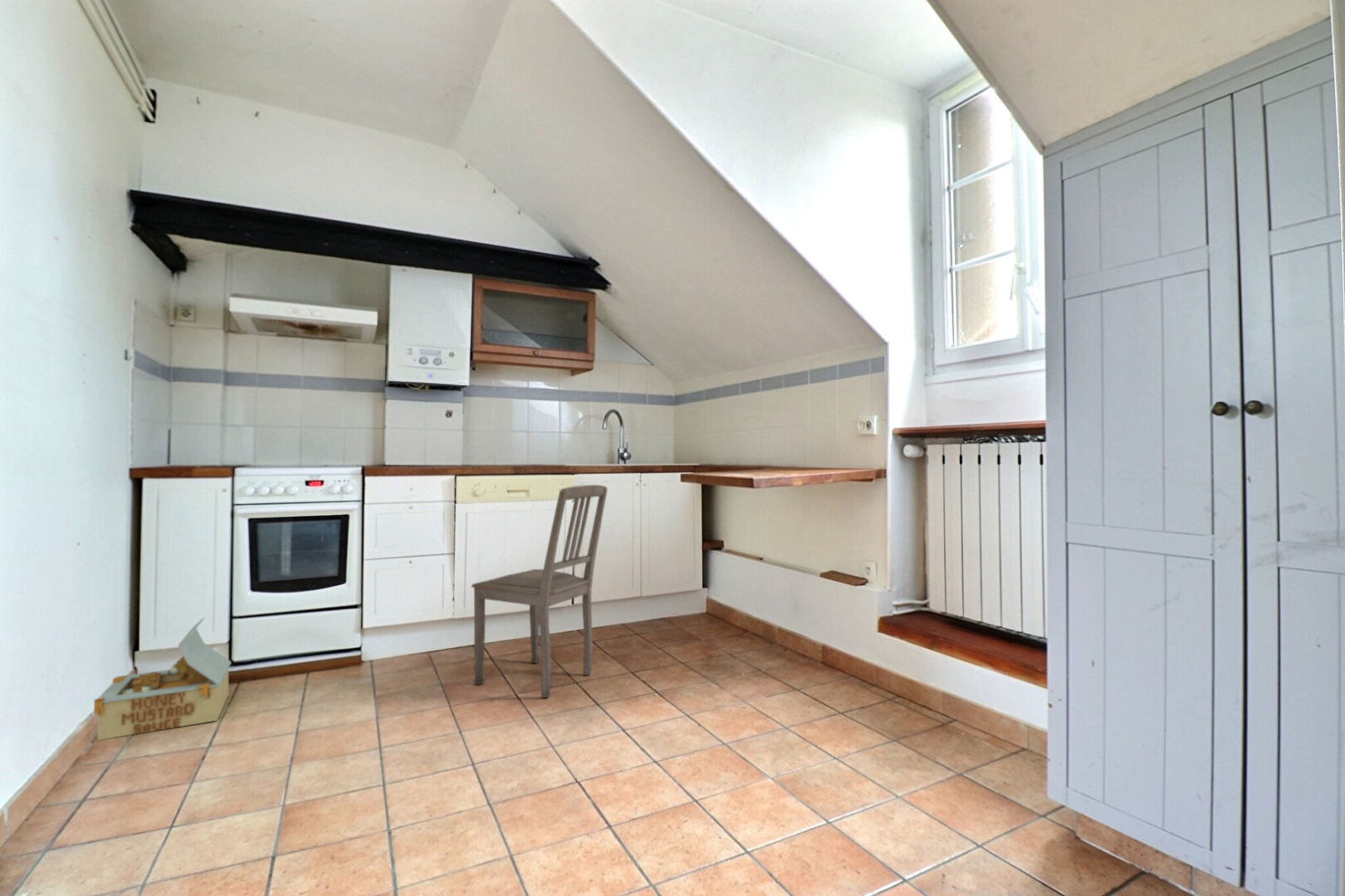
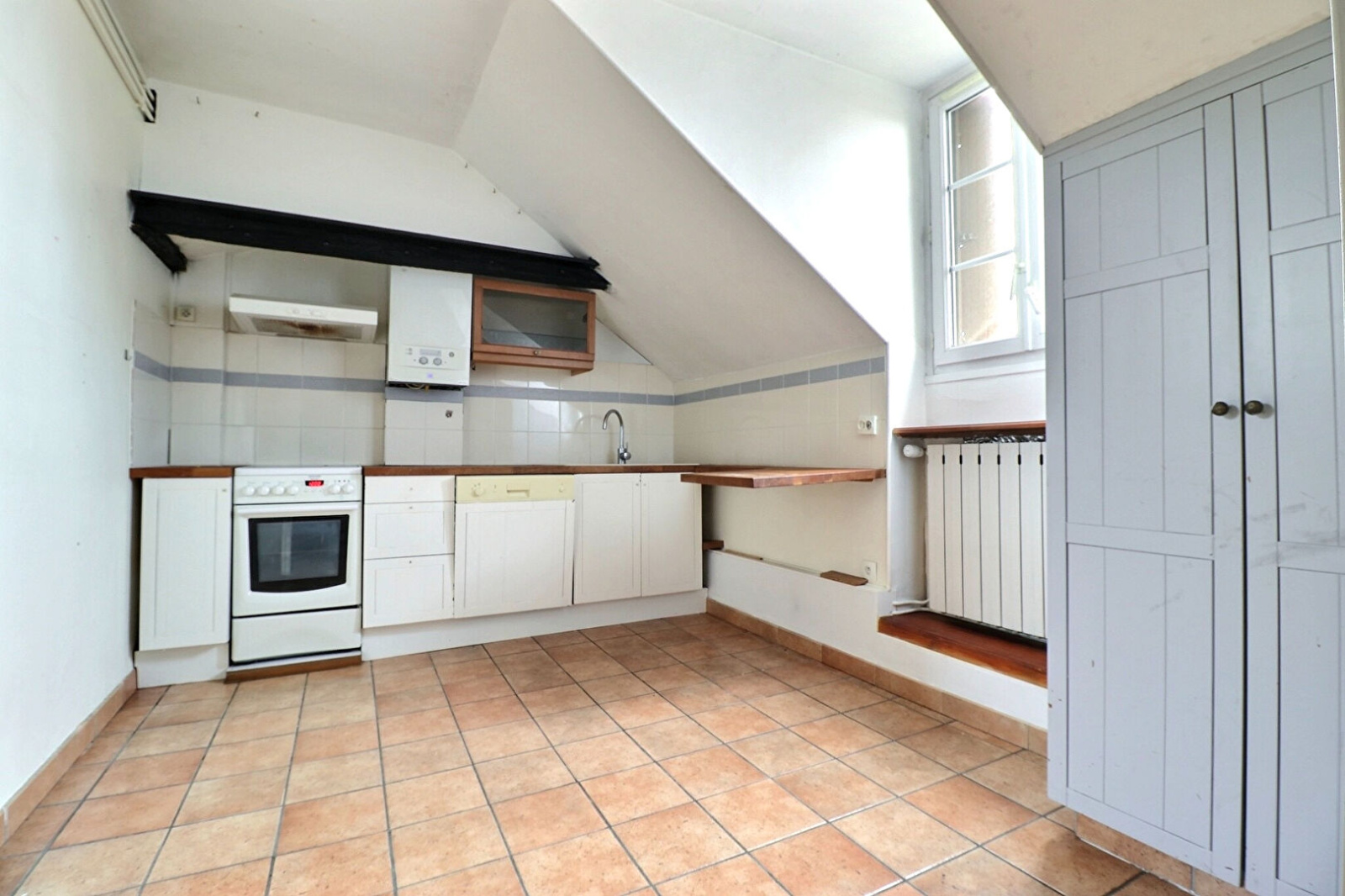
- dining chair [471,484,608,698]
- cardboard box [93,616,232,741]
